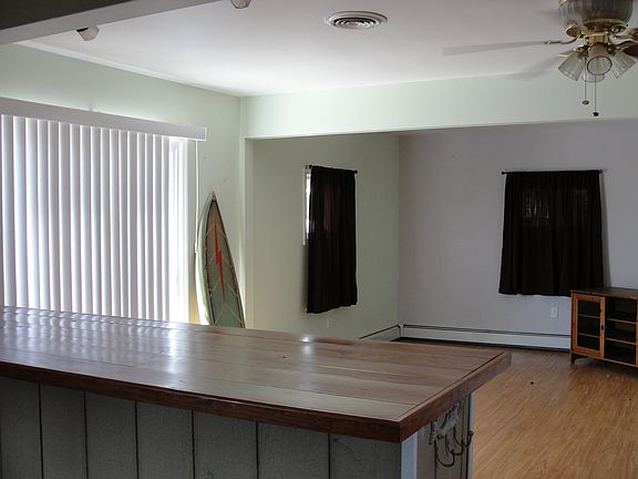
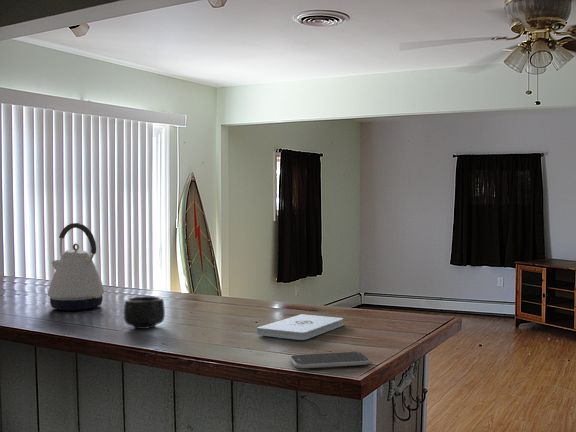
+ mug [123,295,166,330]
+ kettle [47,222,105,311]
+ notepad [256,313,344,341]
+ smartphone [289,351,371,369]
